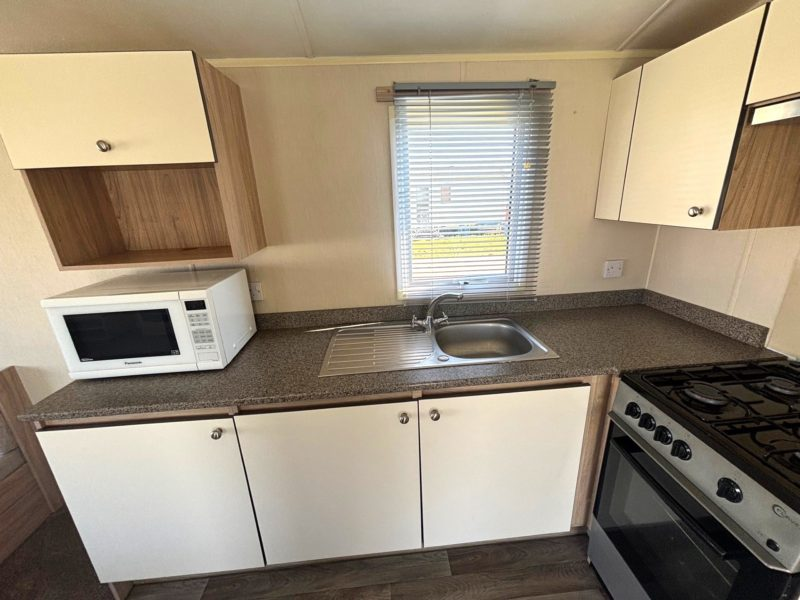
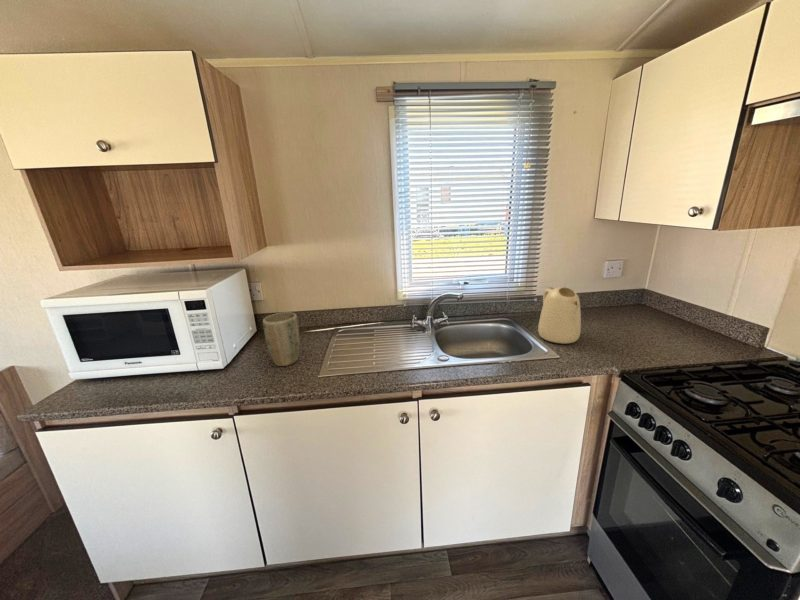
+ plant pot [262,311,300,367]
+ kettle [537,286,582,345]
